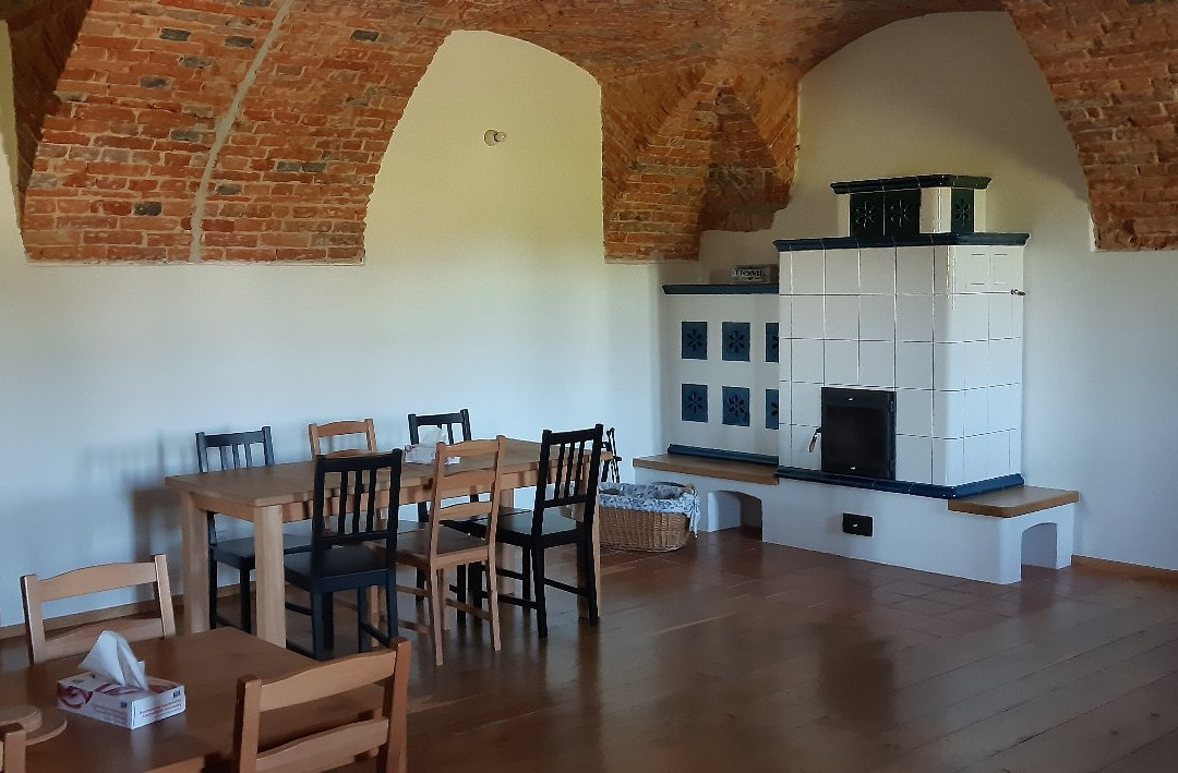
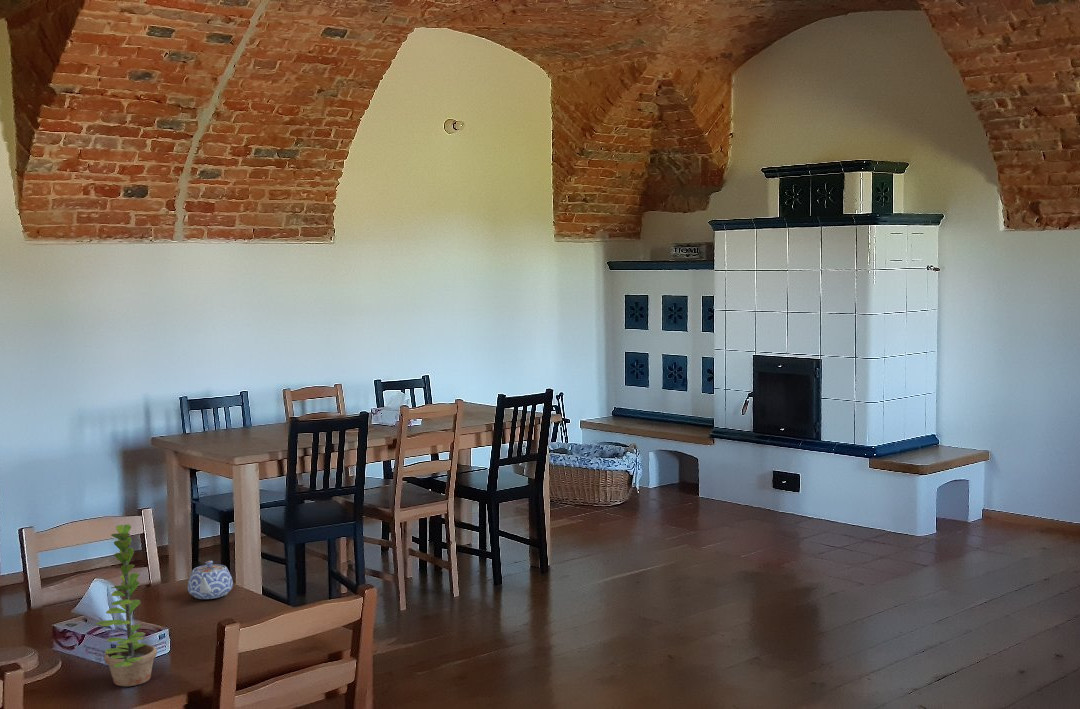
+ plant [95,523,158,687]
+ teapot [187,560,234,600]
